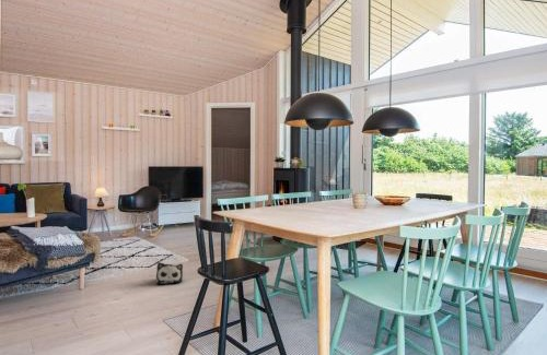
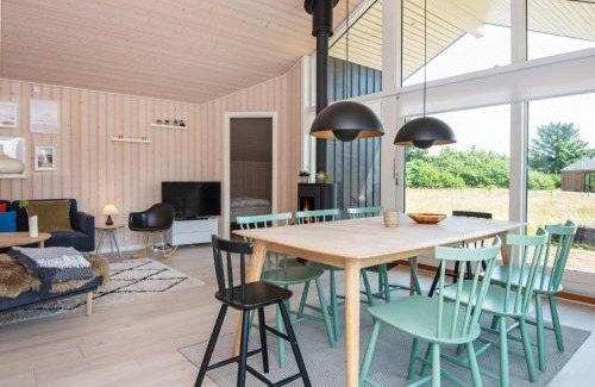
- plush toy [155,261,184,285]
